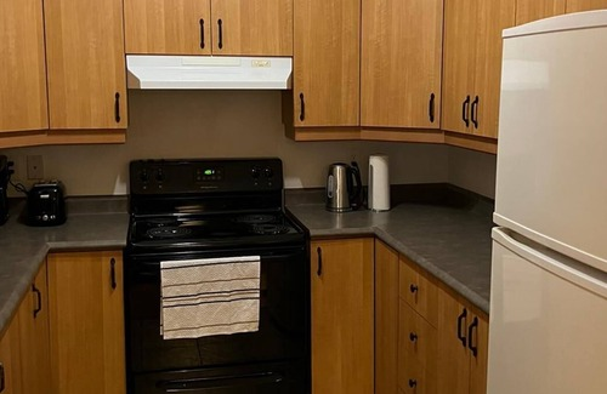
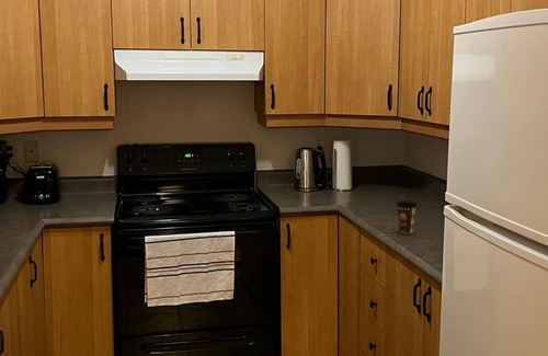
+ coffee cup [396,199,419,234]
